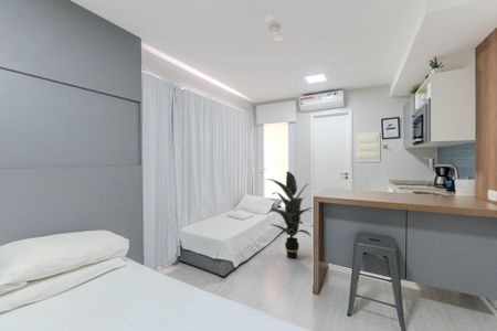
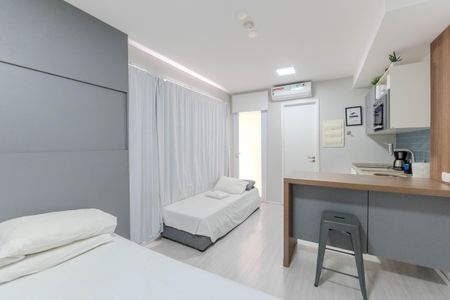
- indoor plant [263,170,314,259]
